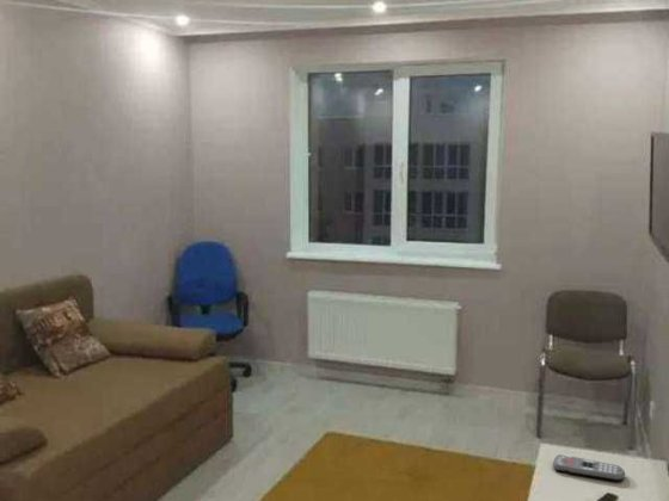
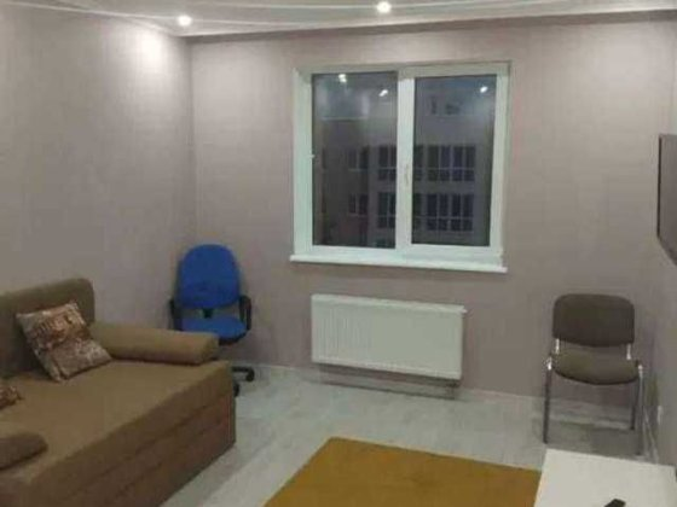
- remote control [552,453,626,482]
